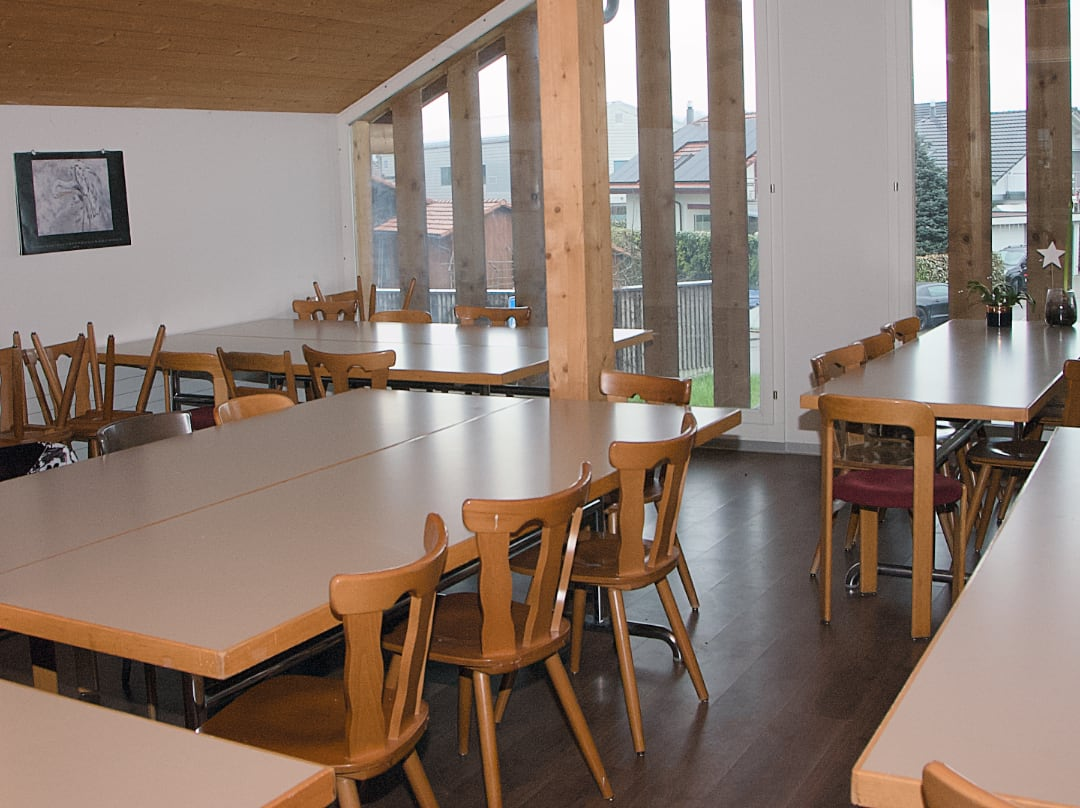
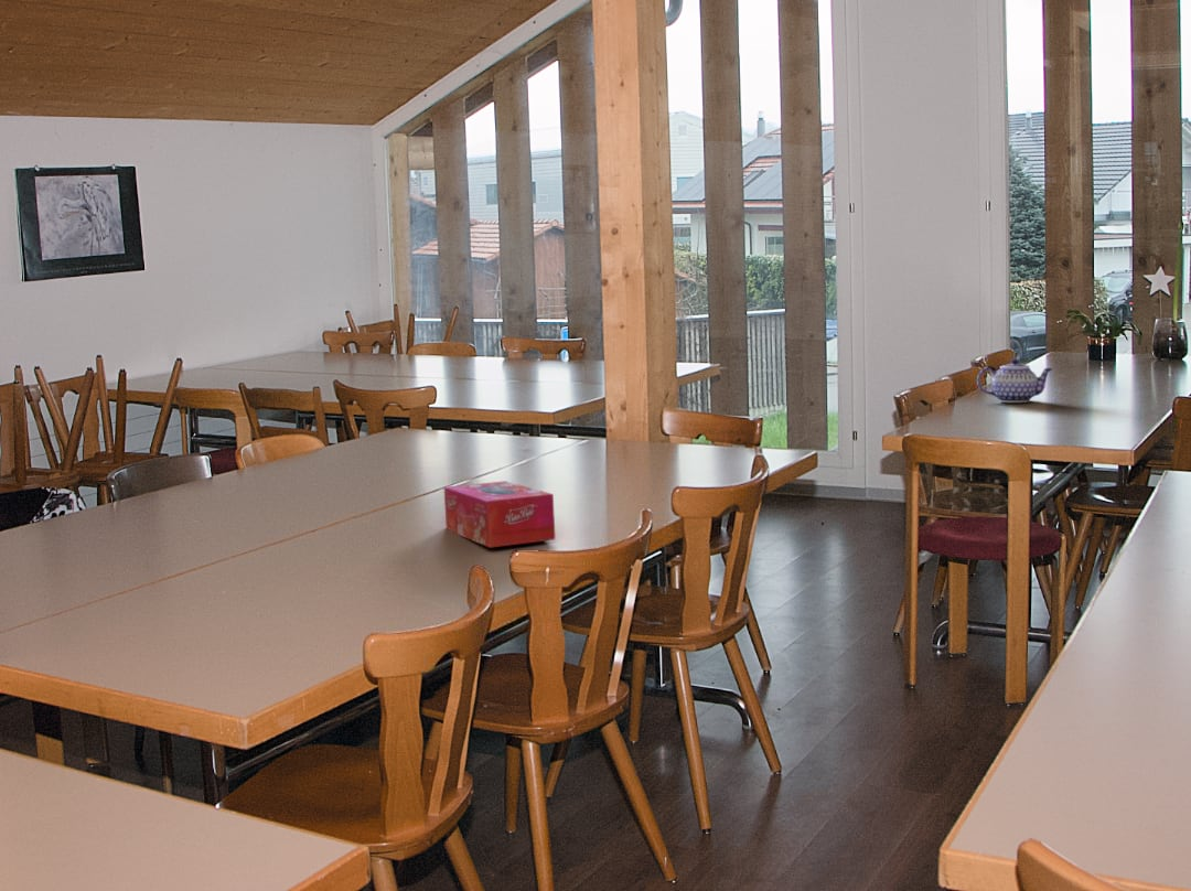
+ tissue box [443,480,557,549]
+ teapot [976,357,1053,404]
